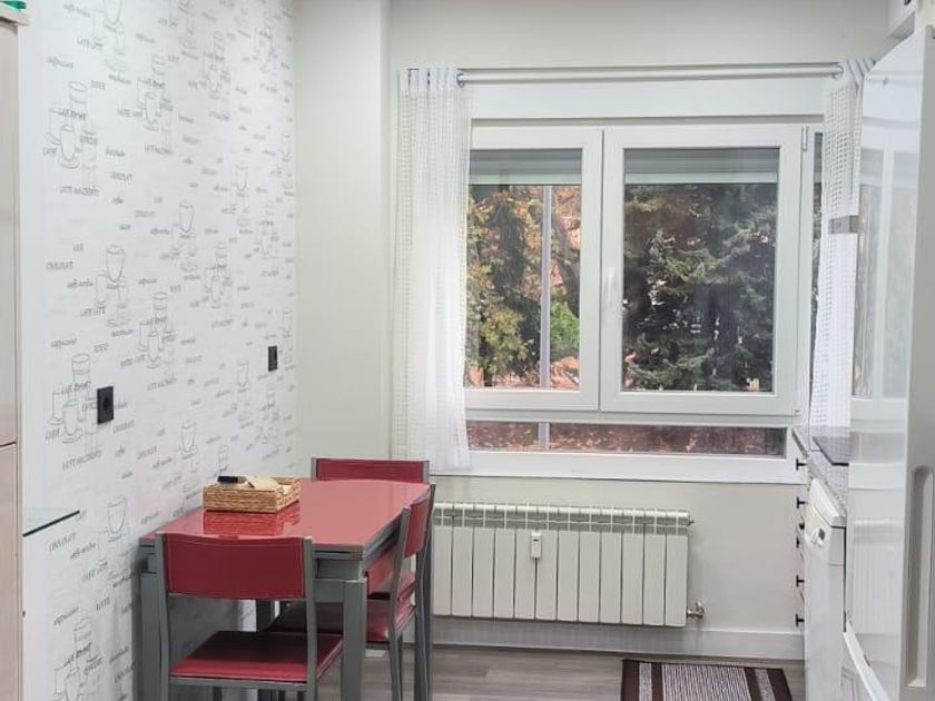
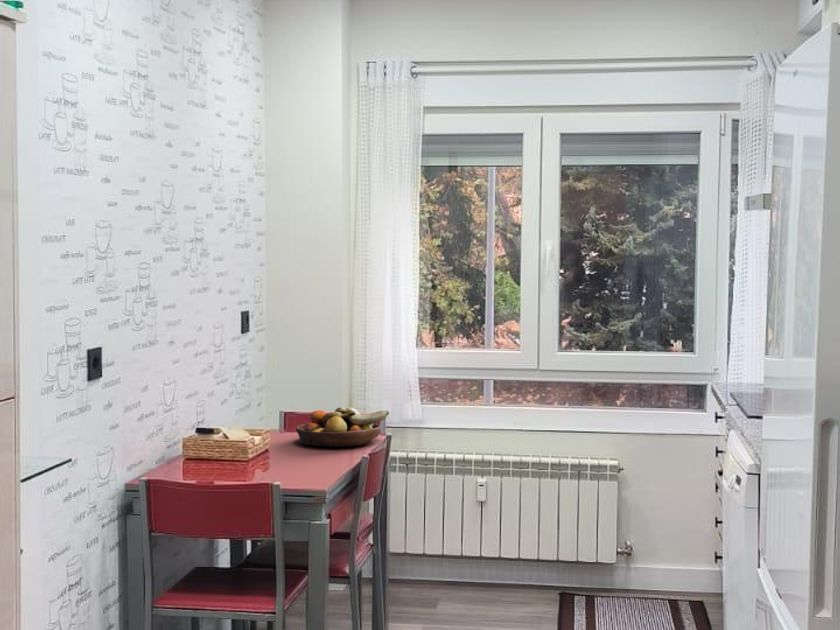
+ fruit bowl [295,406,390,448]
